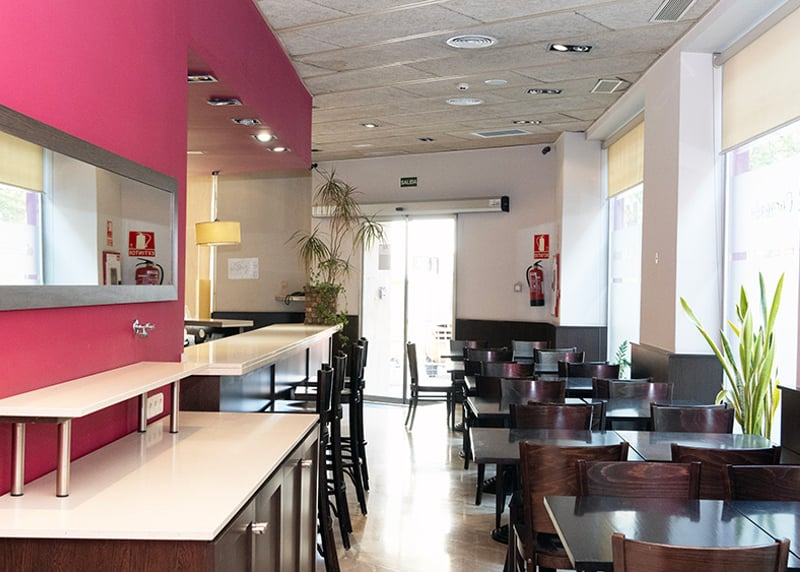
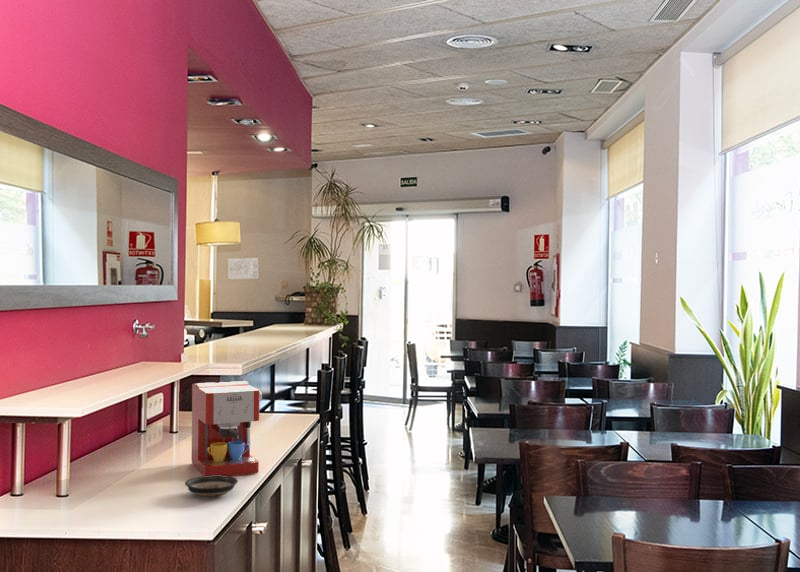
+ coffee maker [191,380,263,477]
+ saucer [184,475,239,498]
